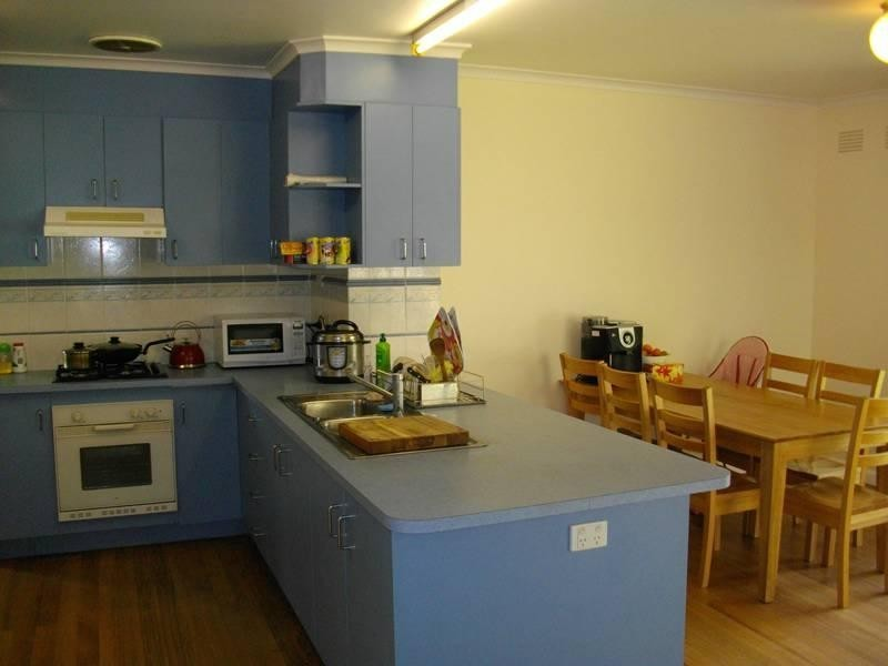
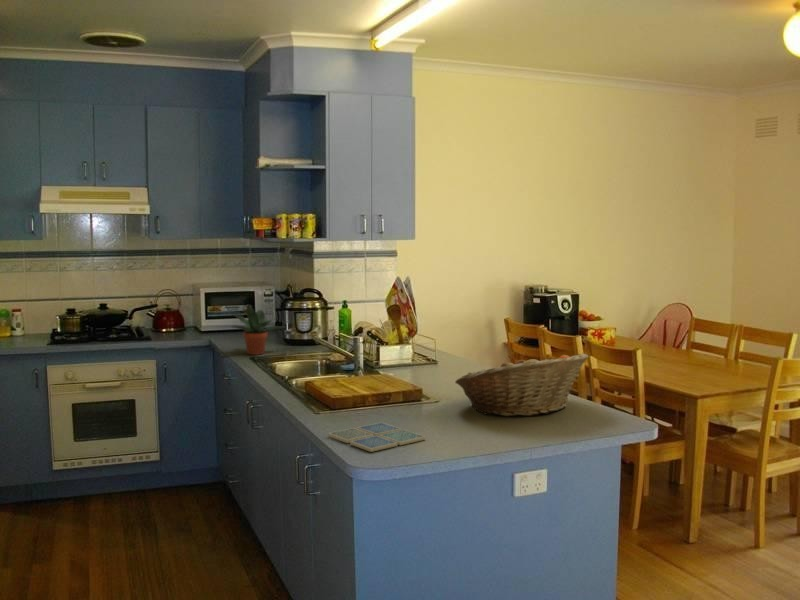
+ fruit basket [454,352,589,417]
+ potted plant [230,306,287,356]
+ drink coaster [327,421,426,453]
